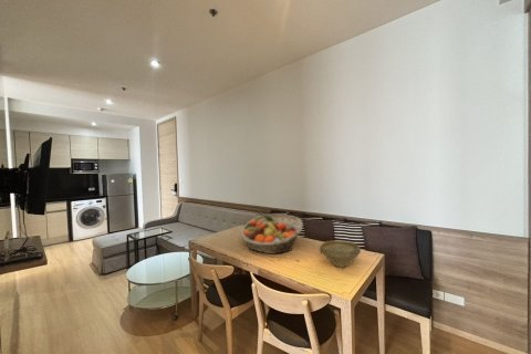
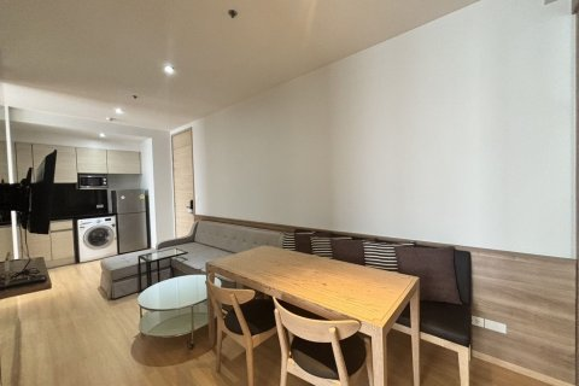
- bowl [319,240,362,269]
- fruit basket [239,214,304,254]
